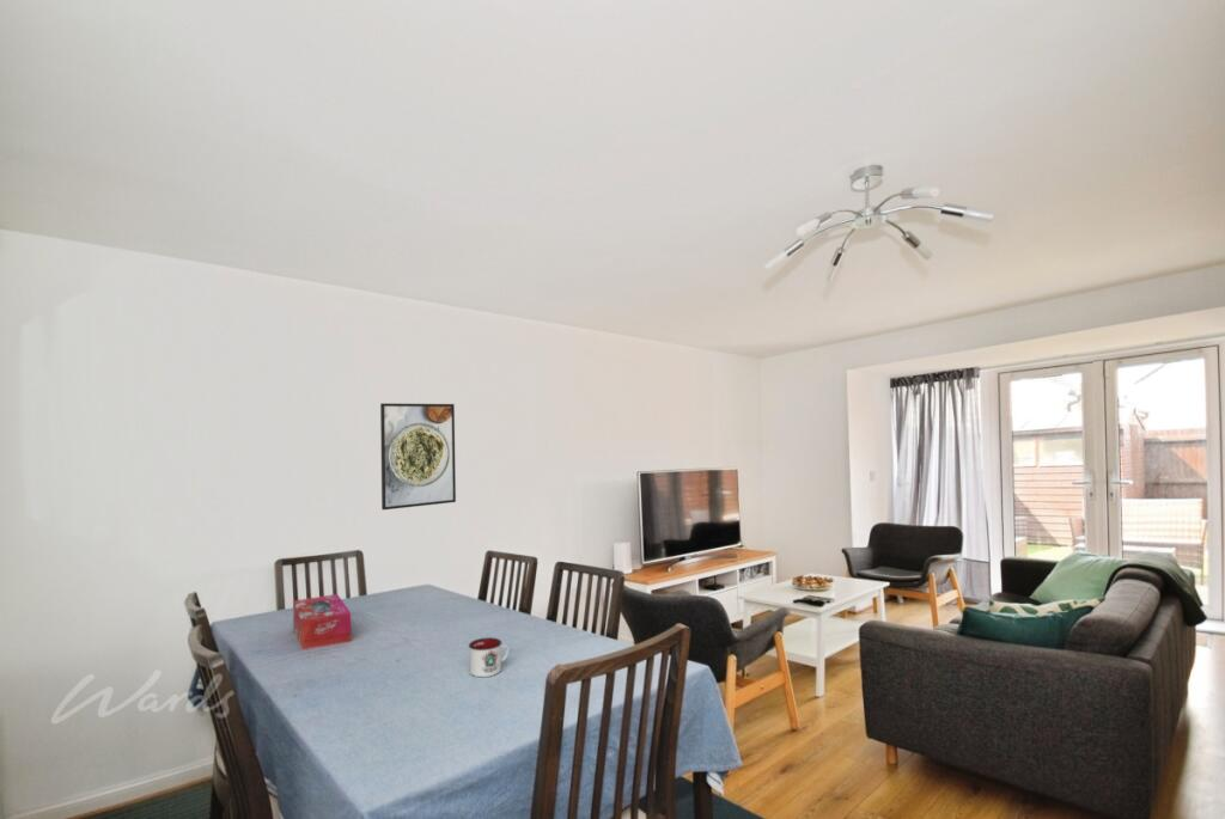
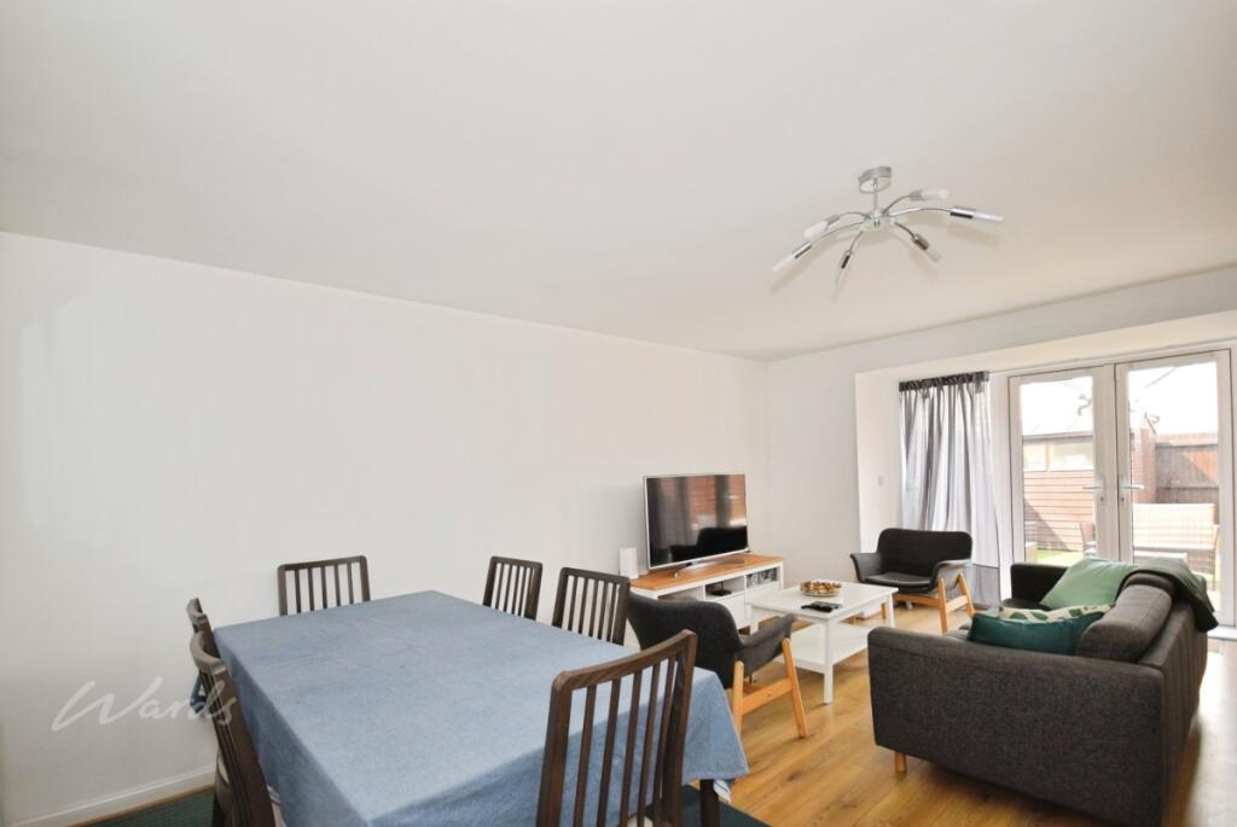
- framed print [379,402,457,511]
- tissue box [292,593,352,650]
- mug [468,636,510,678]
